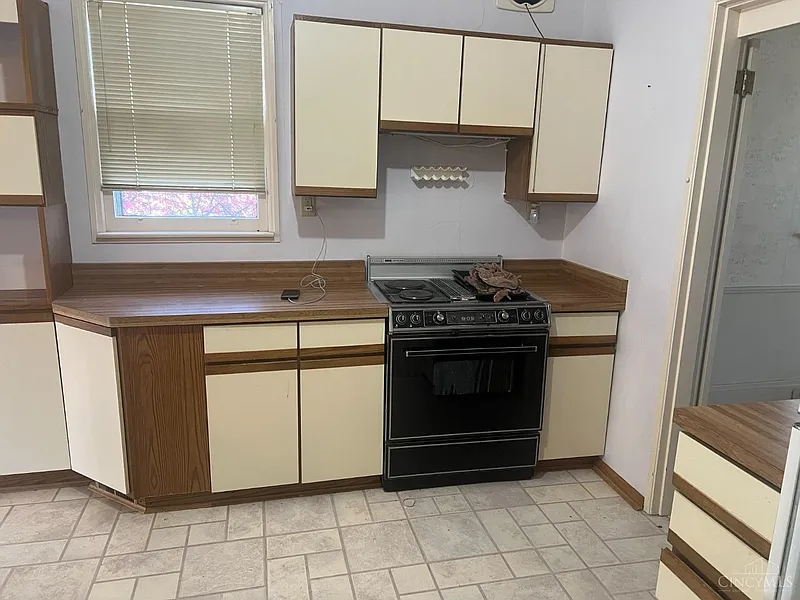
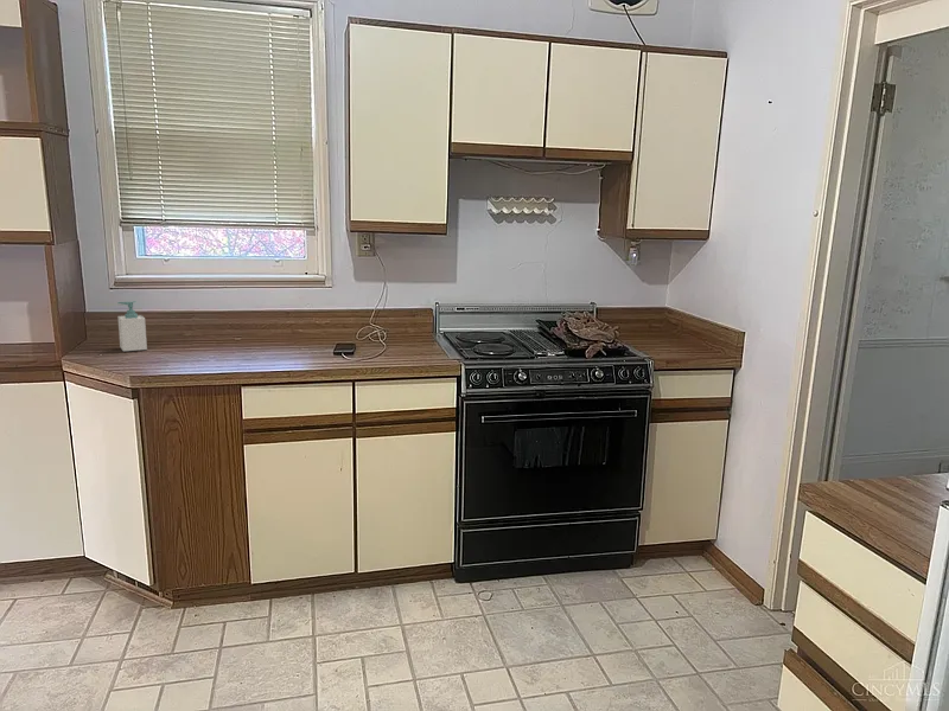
+ soap bottle [116,300,148,352]
